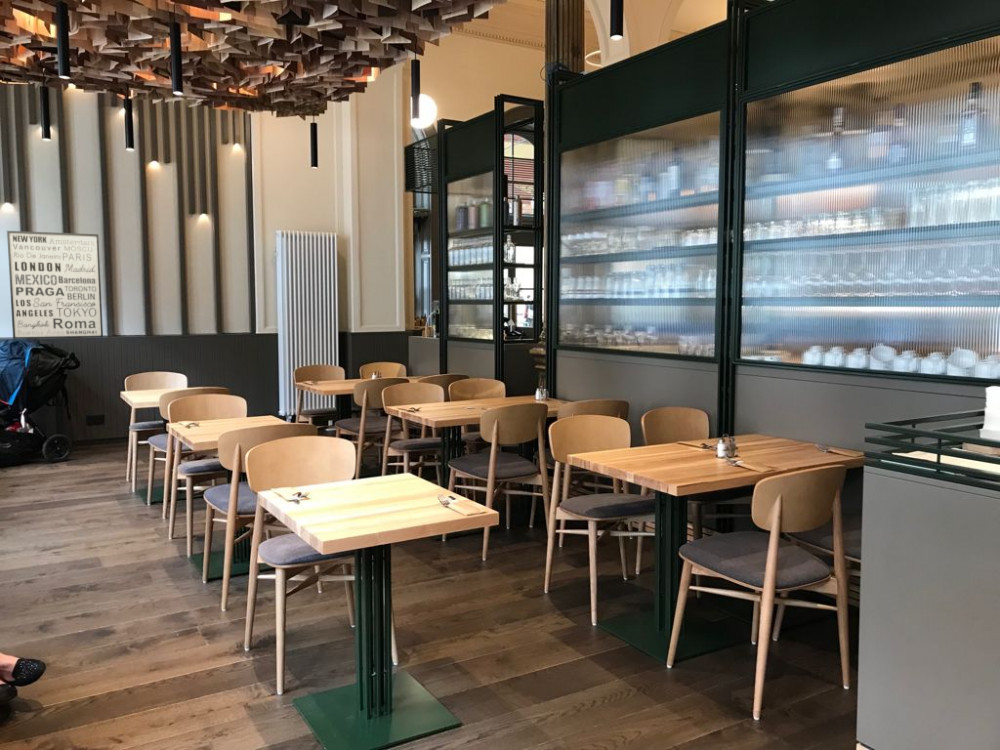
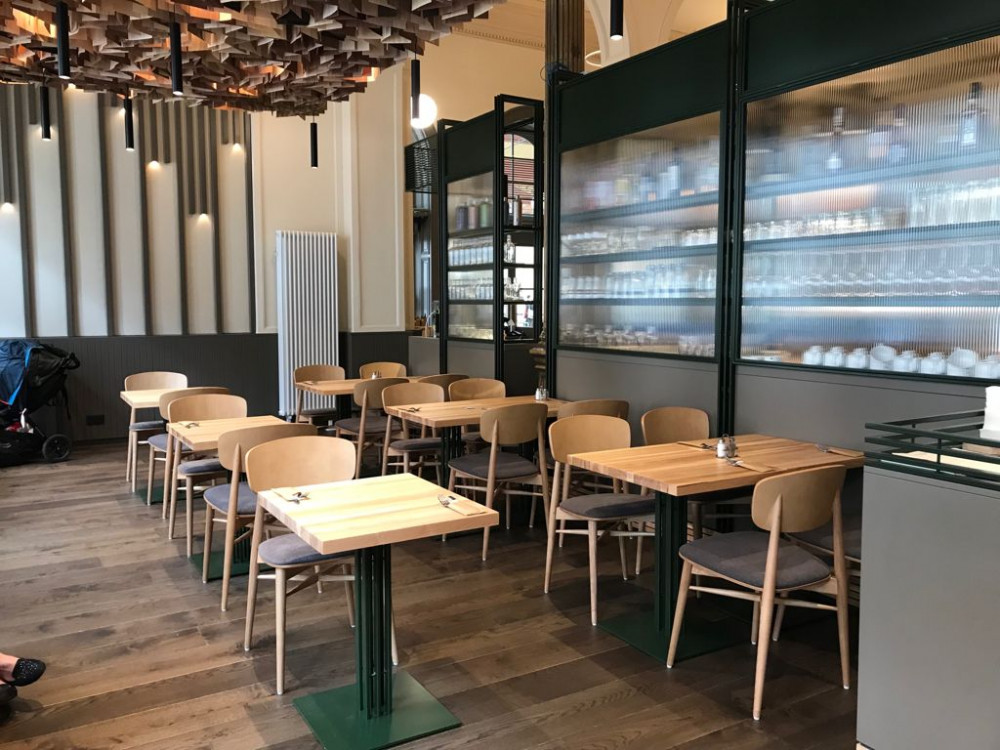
- wall art [6,230,104,340]
